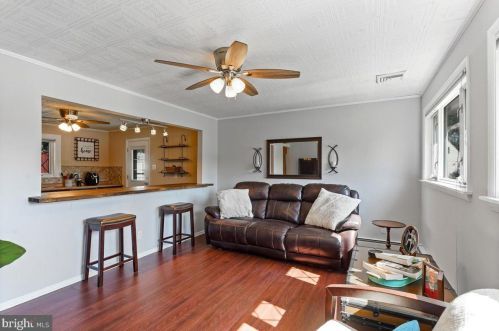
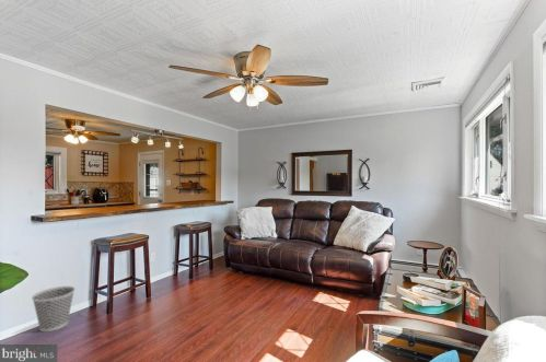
+ wastebasket [31,285,77,332]
